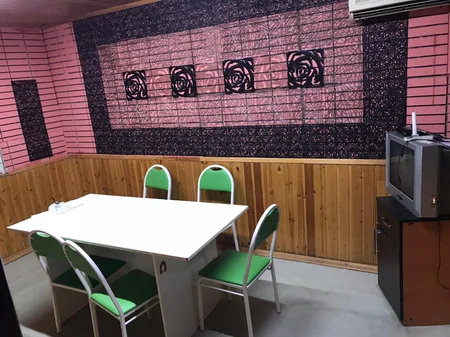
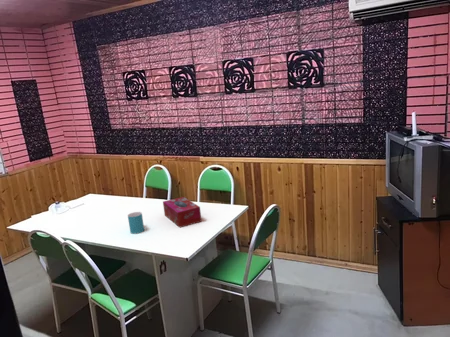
+ tissue box [162,196,203,229]
+ cup [127,211,145,235]
